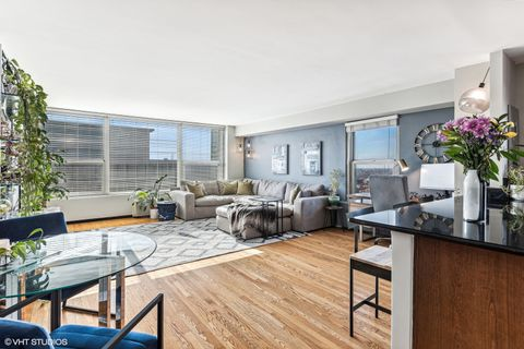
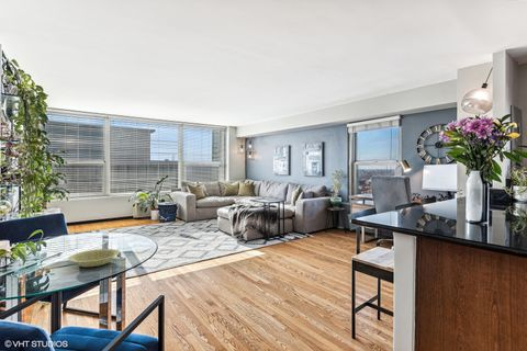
+ bowl [67,248,121,268]
